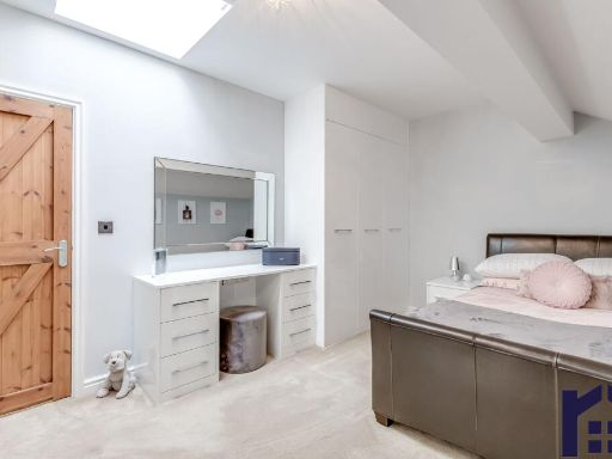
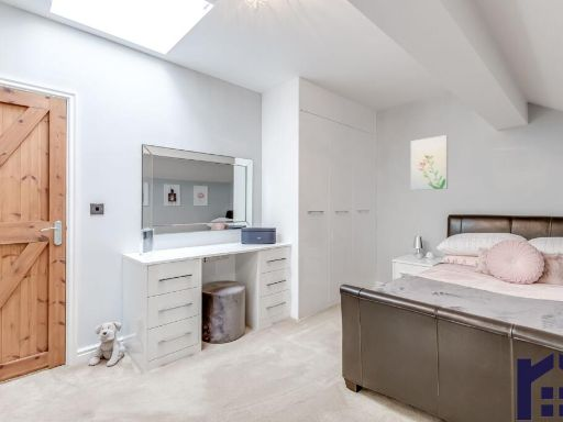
+ wall art [410,134,449,191]
